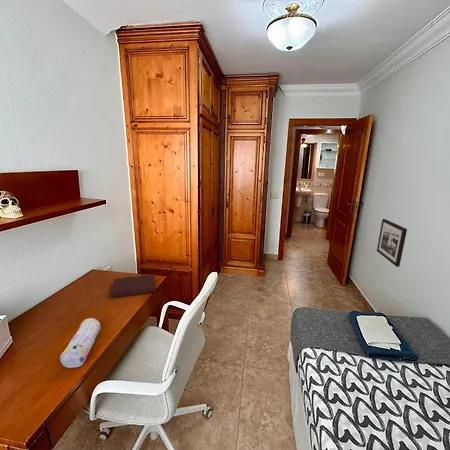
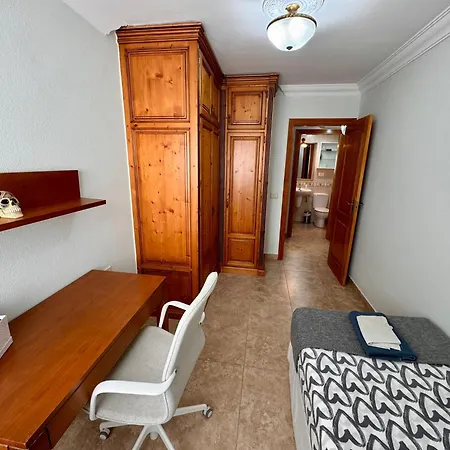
- notebook [110,274,156,298]
- picture frame [376,218,408,268]
- pencil case [59,317,101,369]
